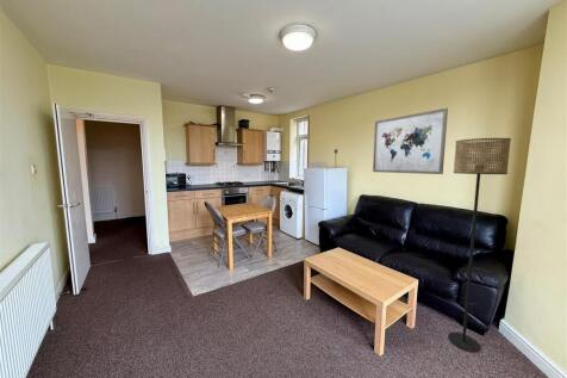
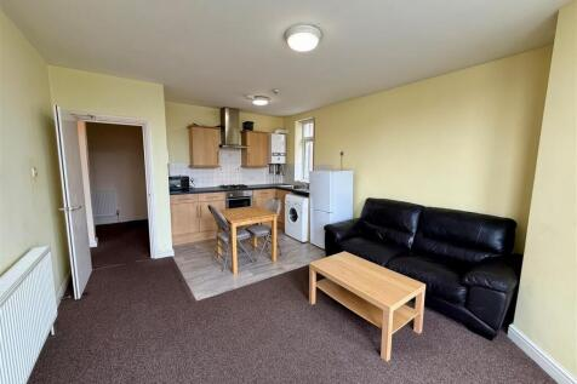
- floor lamp [447,137,512,353]
- wall art [372,107,449,175]
